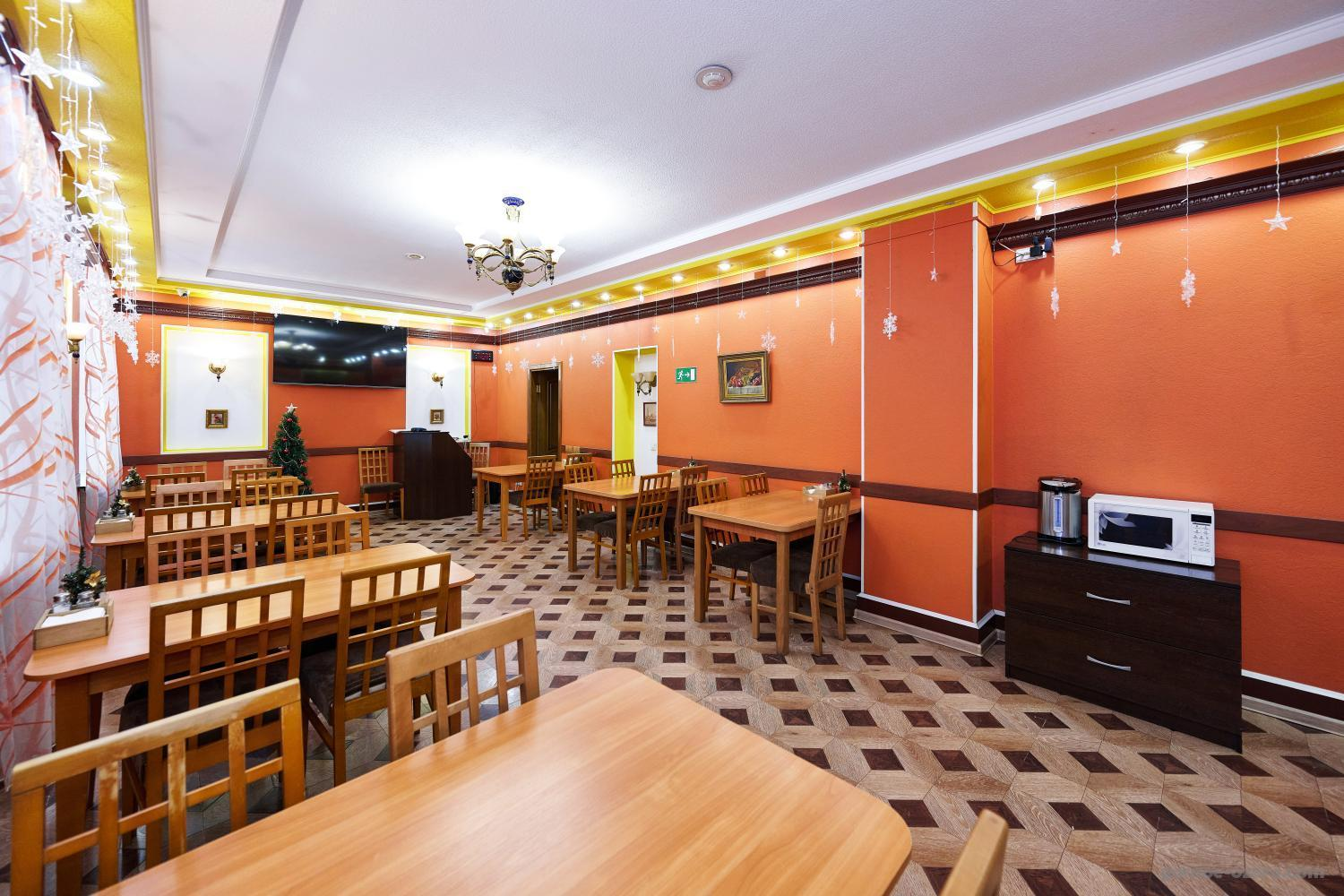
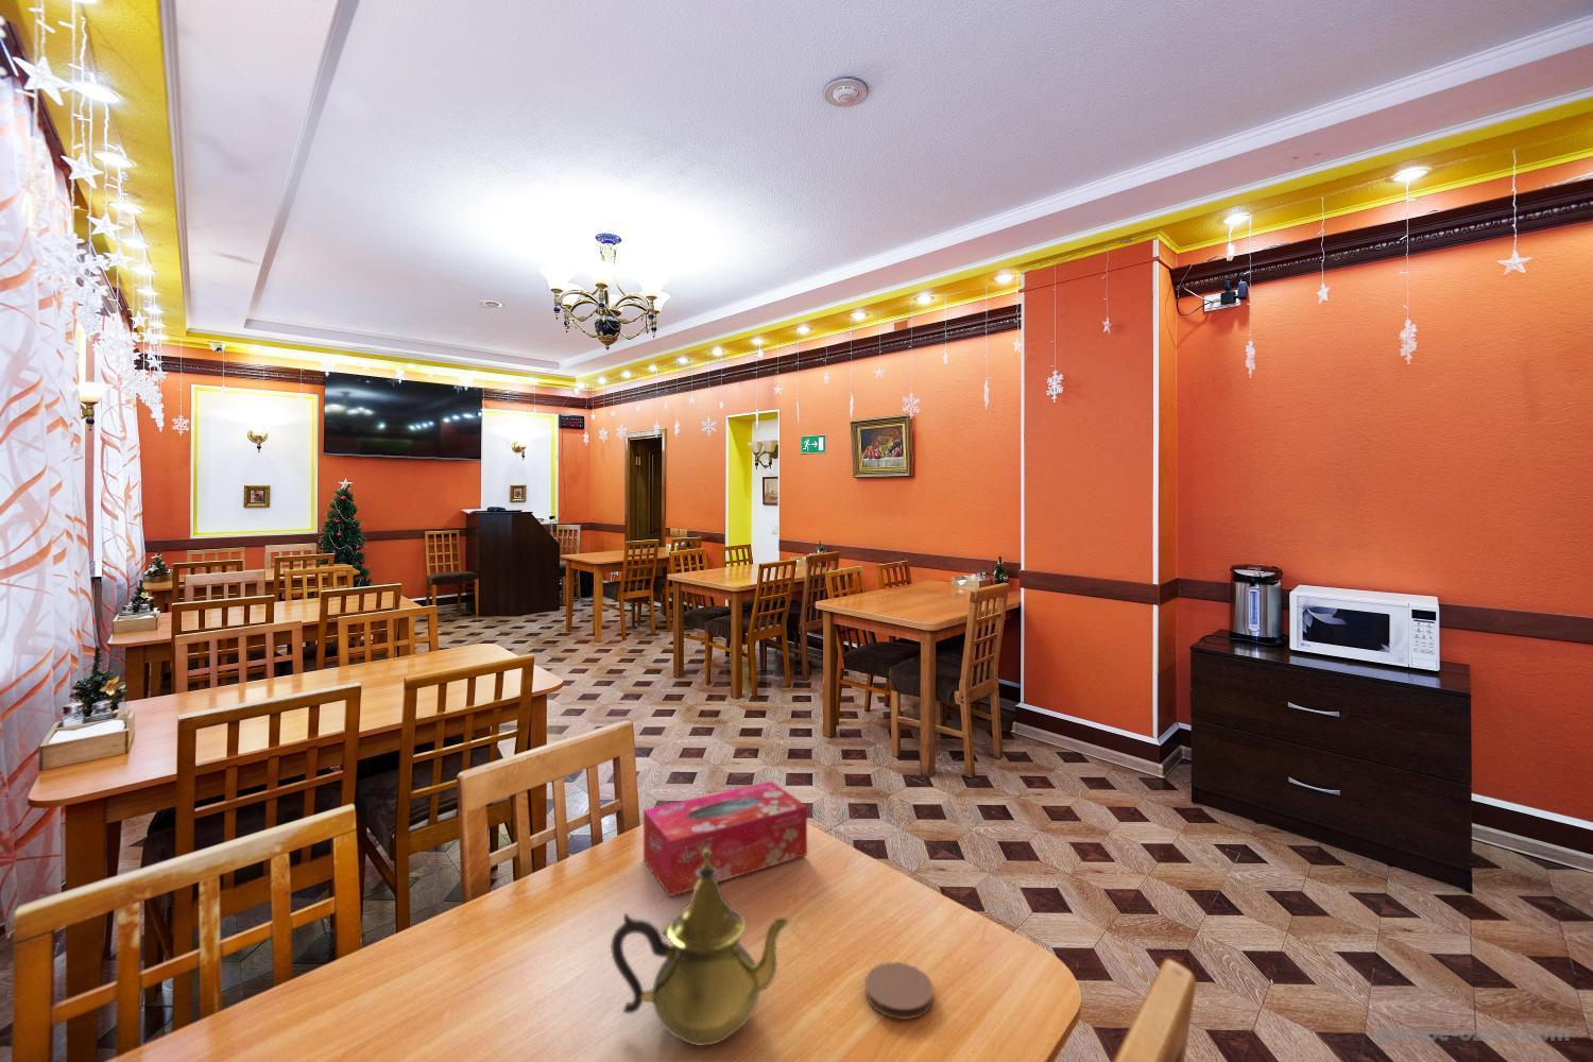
+ tissue box [642,781,808,897]
+ coaster [864,961,934,1019]
+ teapot [609,850,792,1047]
